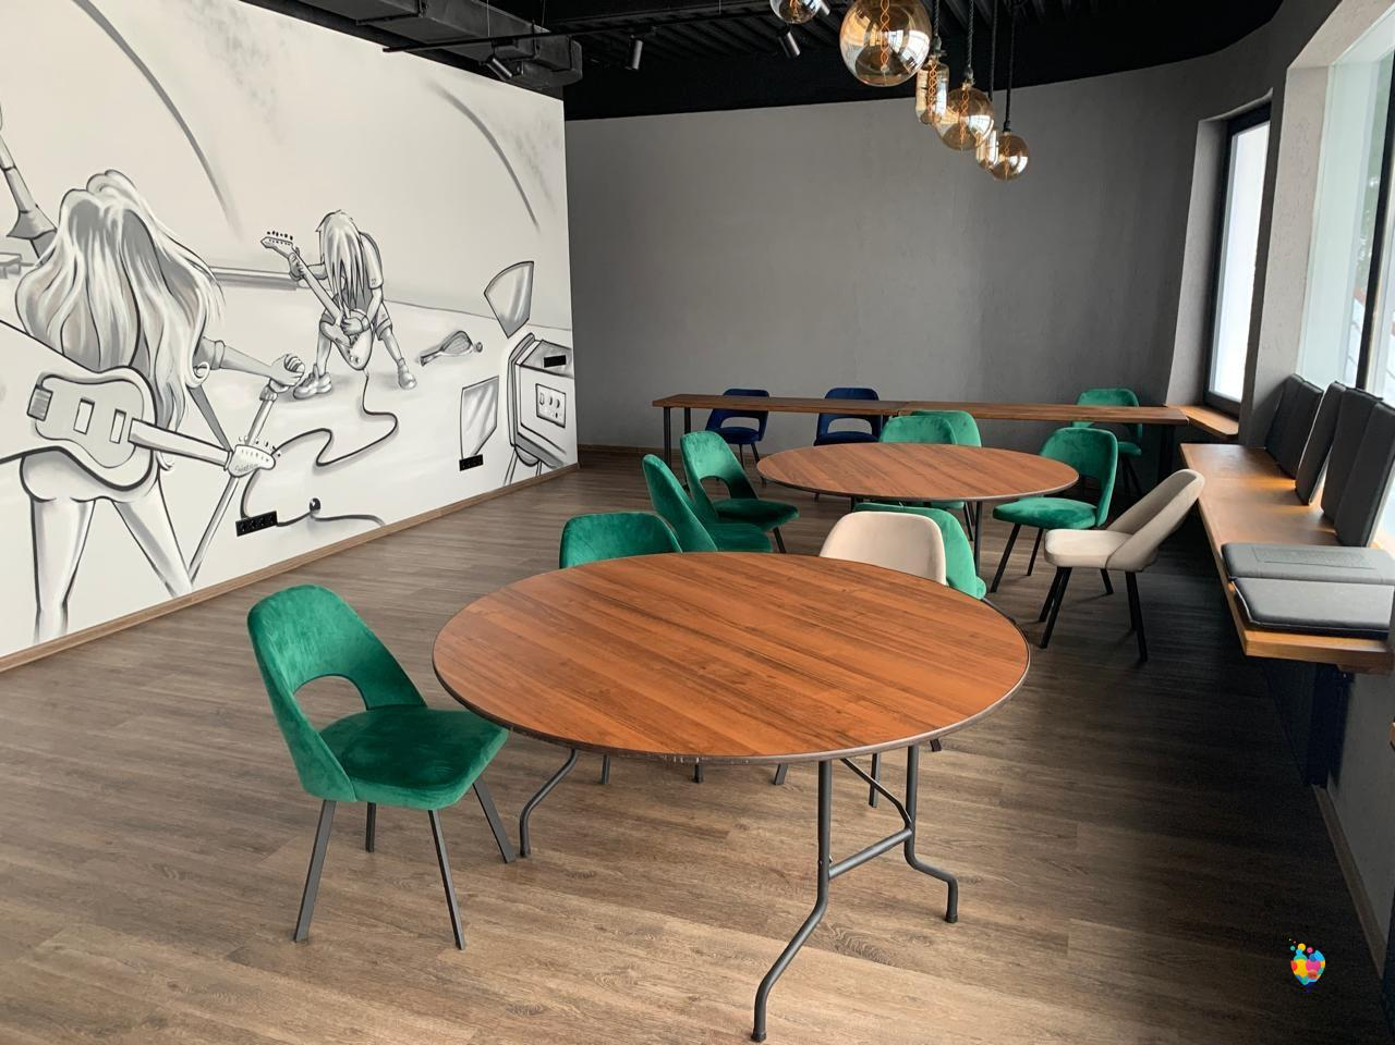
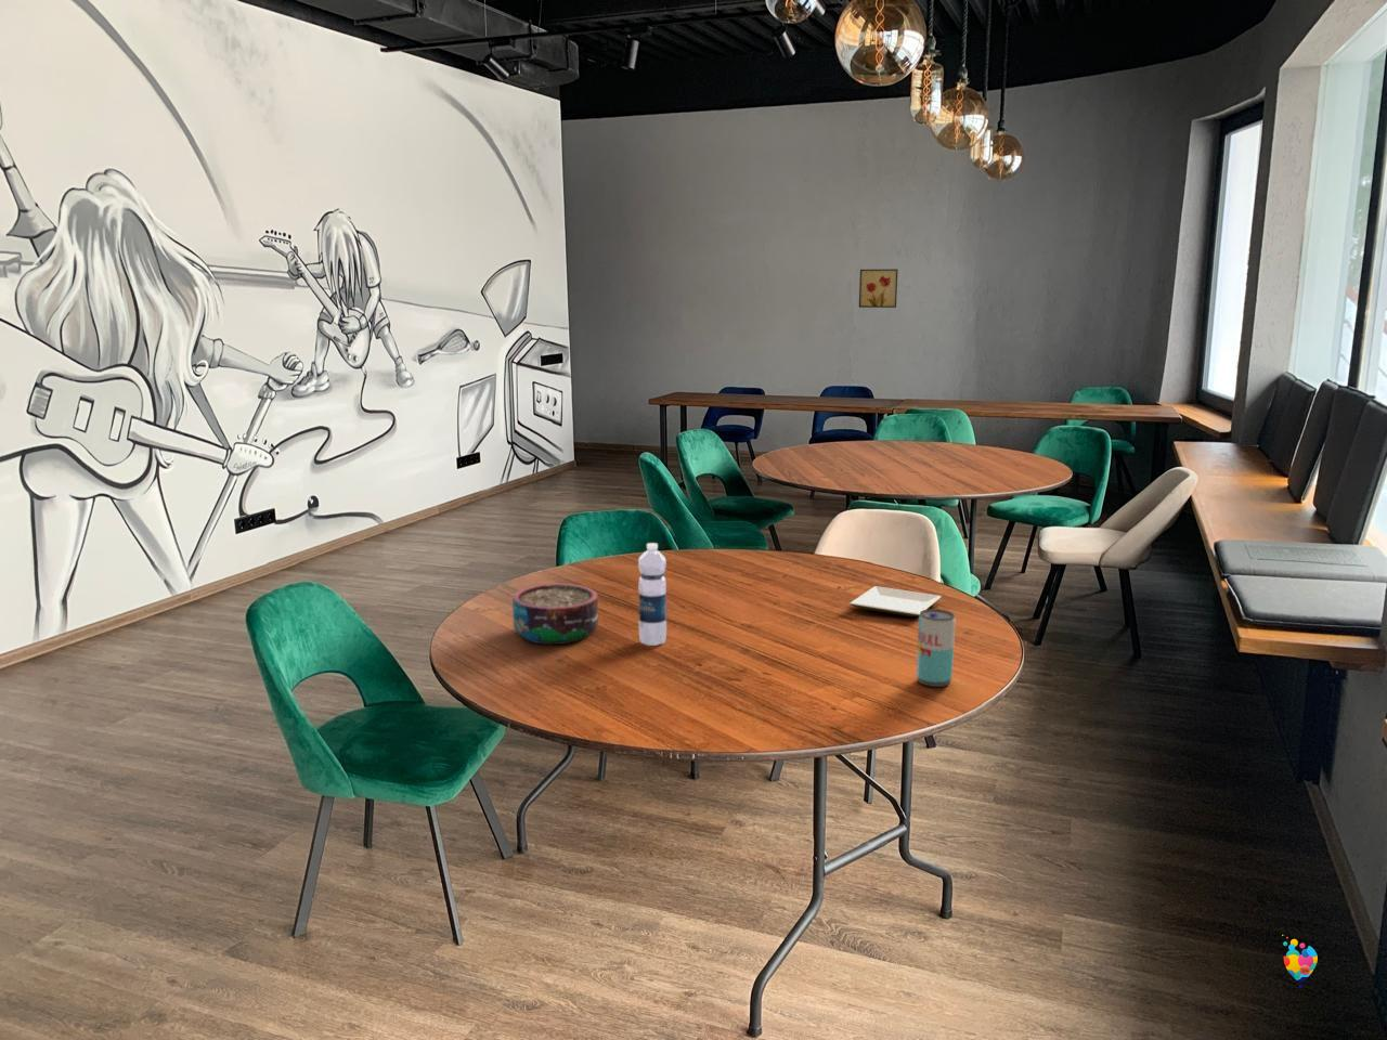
+ wall art [858,268,900,309]
+ bowl [511,583,600,646]
+ plate [849,584,941,617]
+ beverage can [914,607,957,688]
+ water bottle [637,542,667,647]
